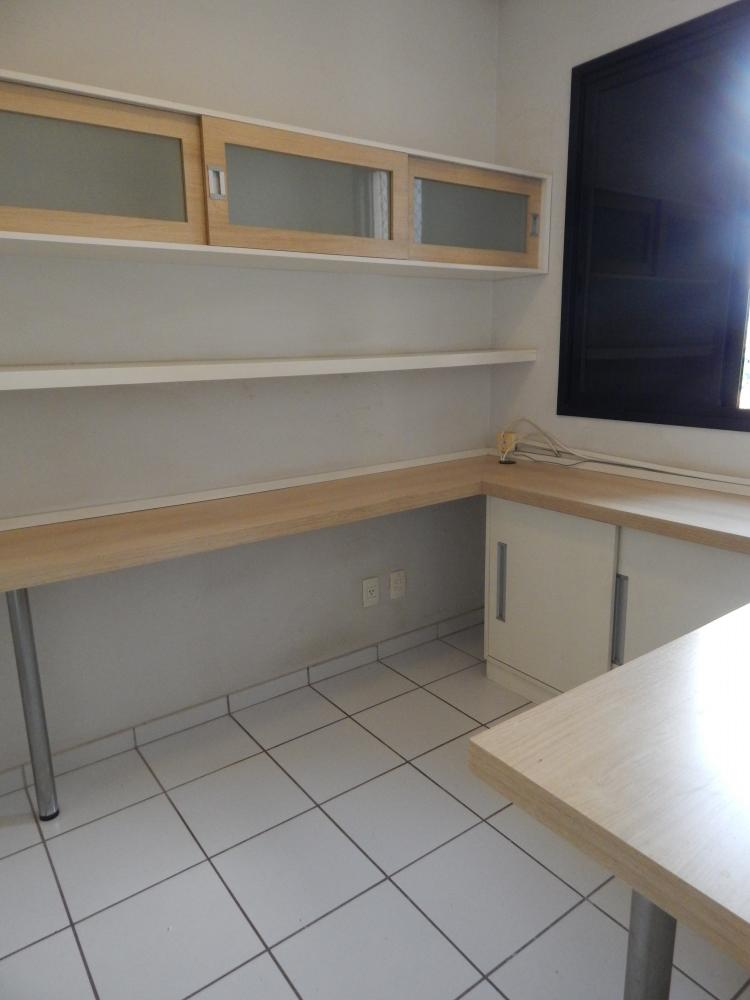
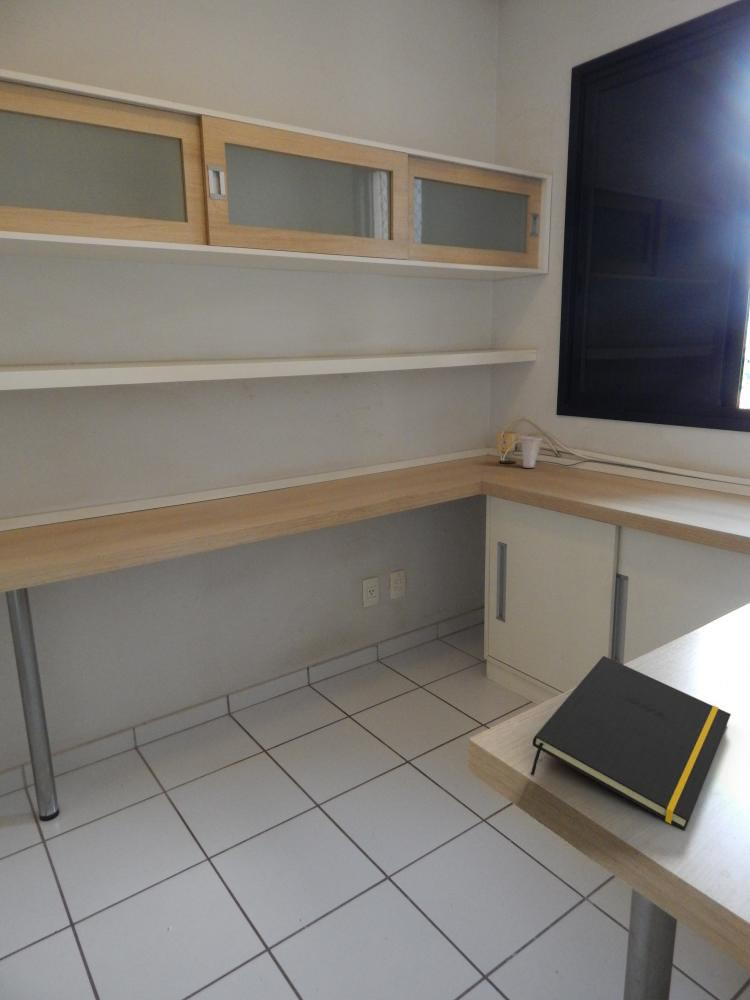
+ notepad [530,655,732,831]
+ cup [520,435,543,469]
